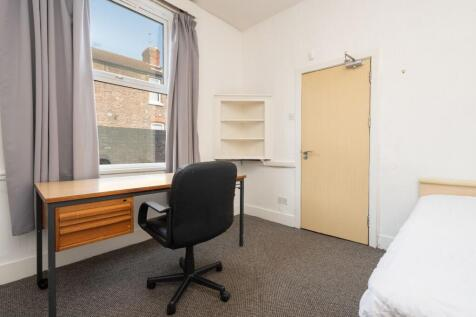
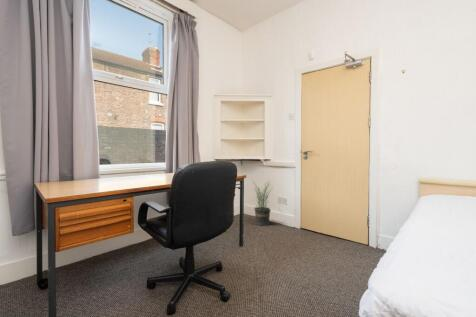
+ potted plant [250,179,274,226]
